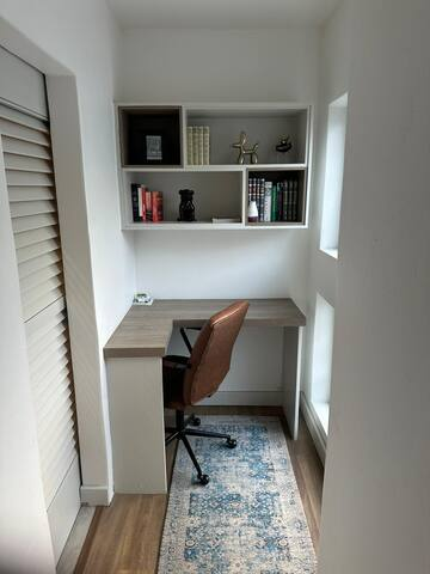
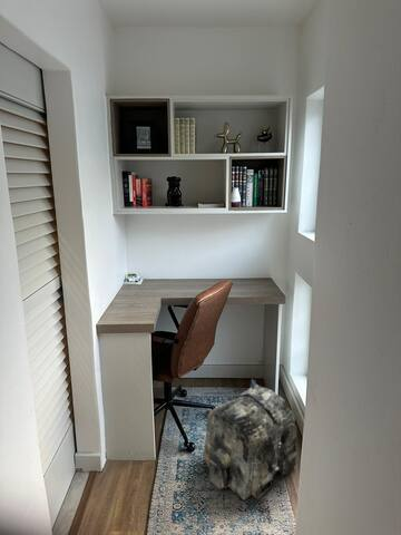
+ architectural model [203,379,297,502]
